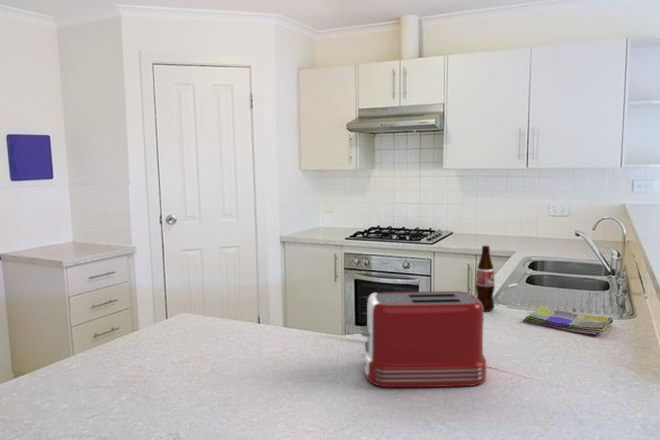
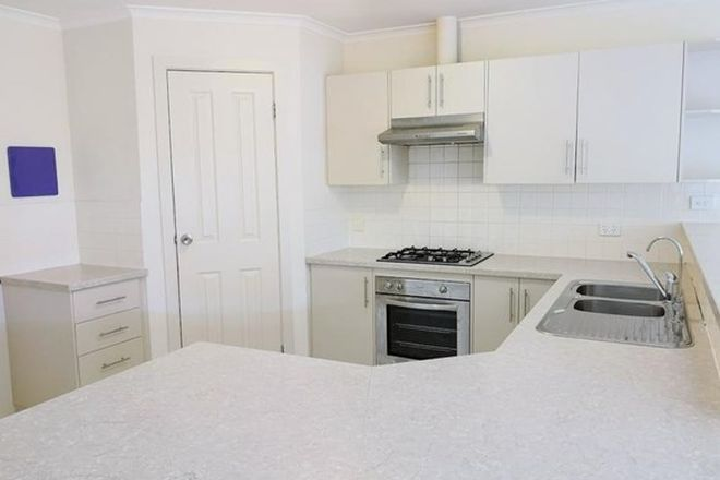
- bottle [474,245,496,312]
- dish towel [522,305,614,336]
- toaster [359,290,487,388]
